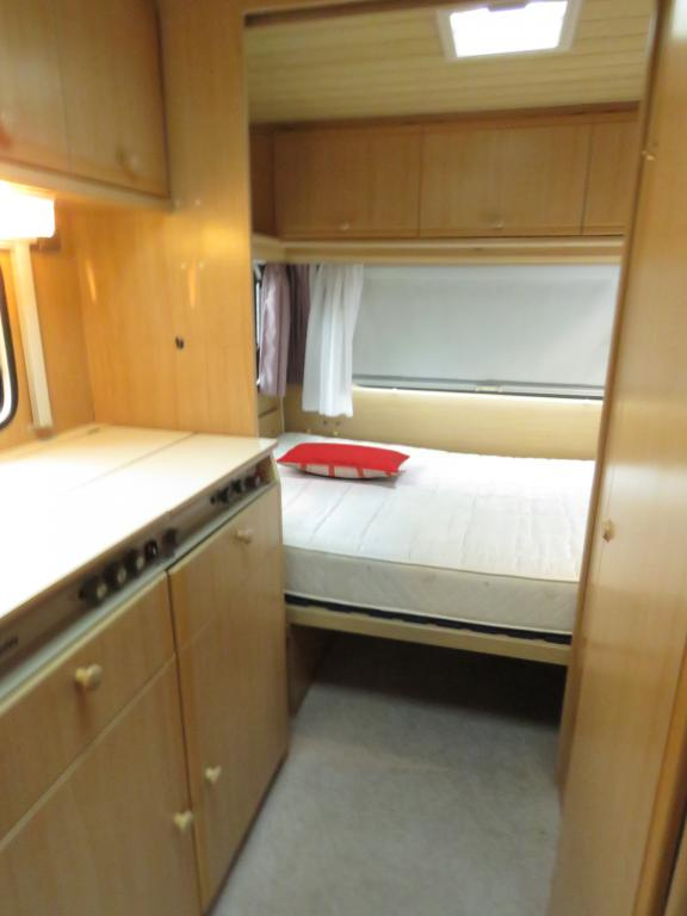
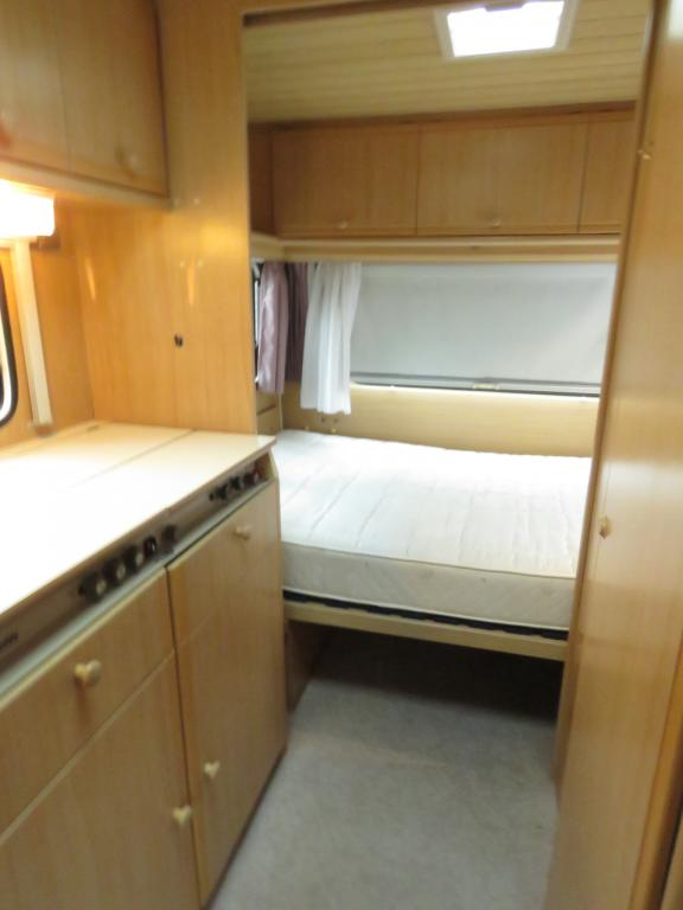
- pillow [274,441,411,479]
